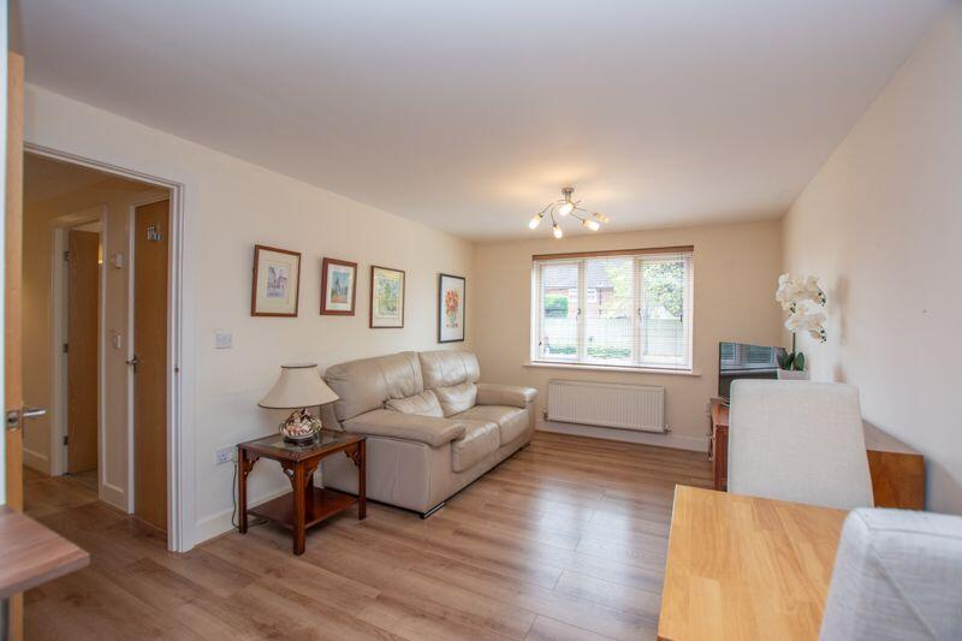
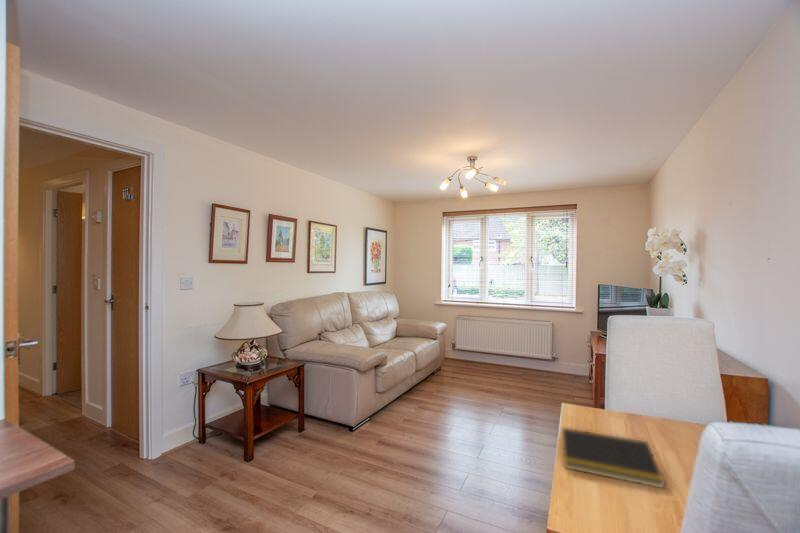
+ notepad [559,426,666,489]
